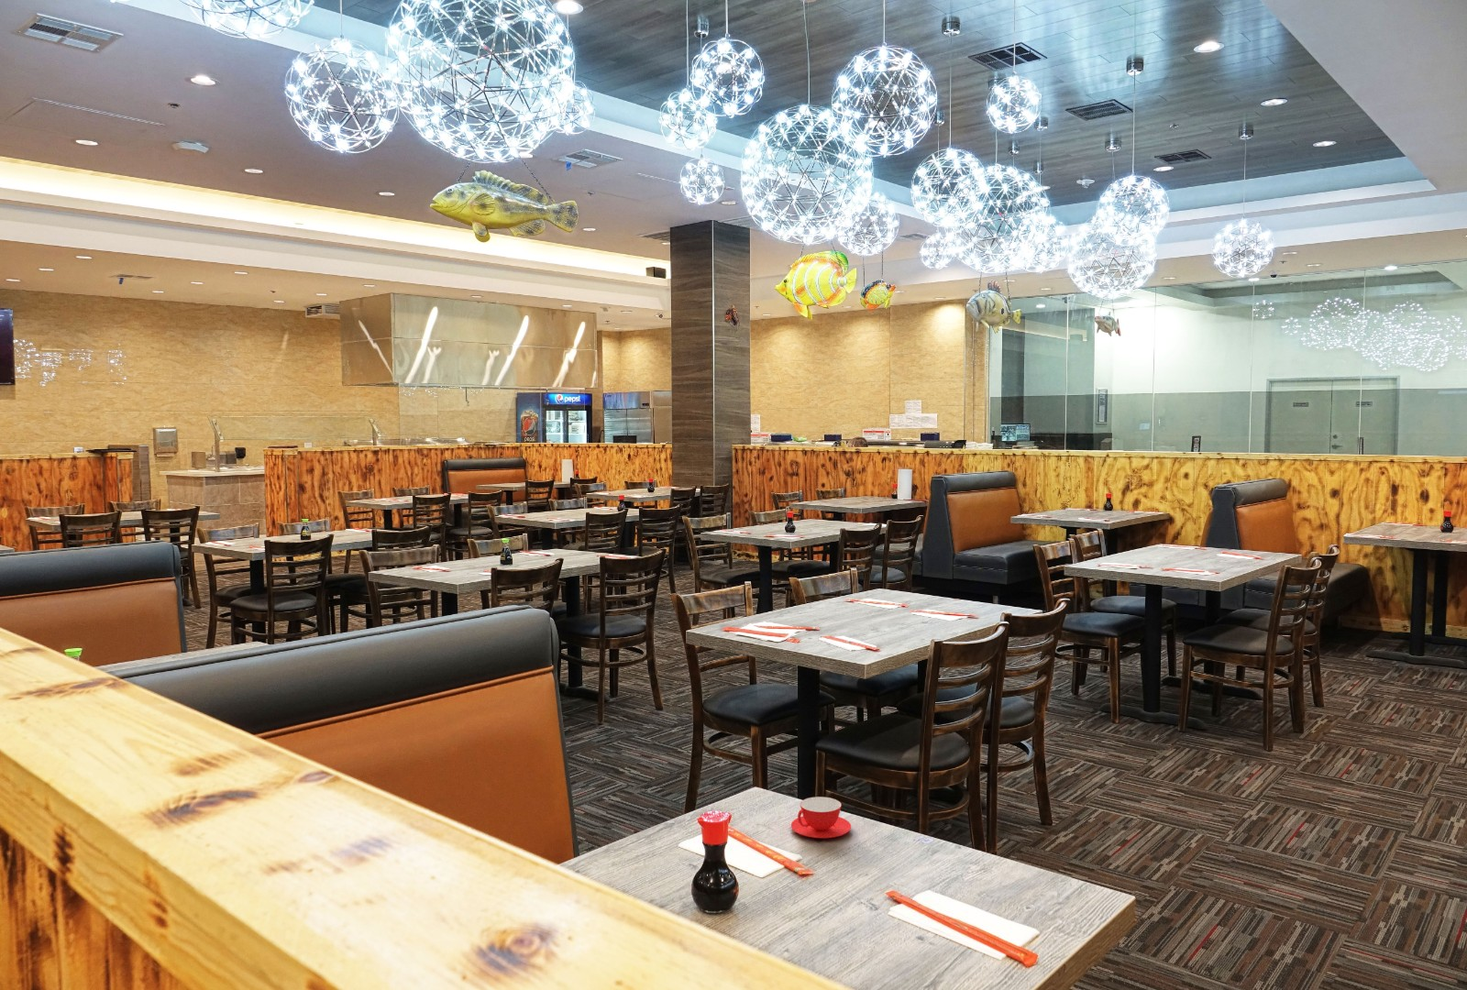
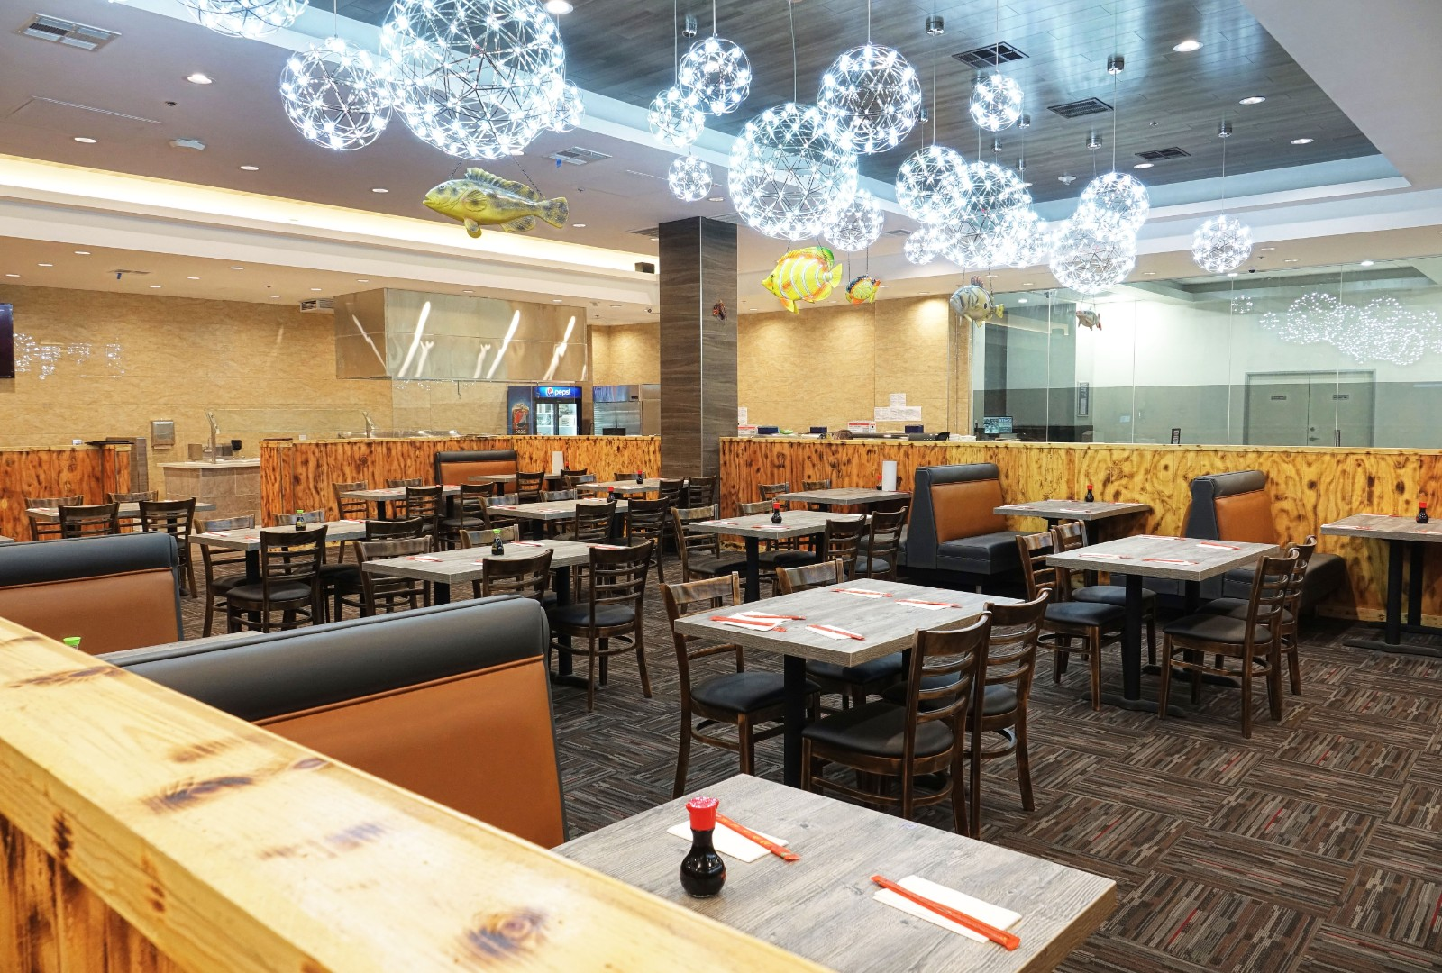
- teacup [790,796,852,839]
